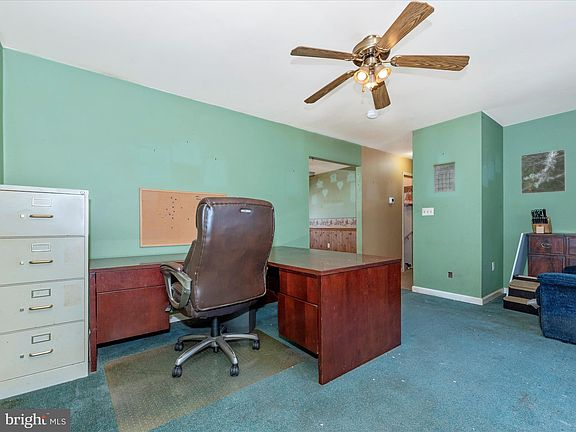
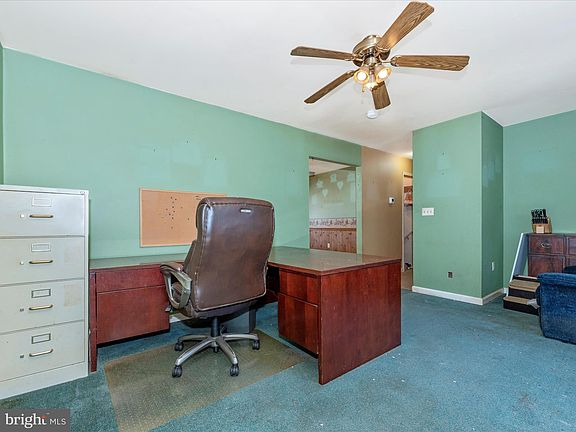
- calendar [432,161,456,194]
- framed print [520,148,567,195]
